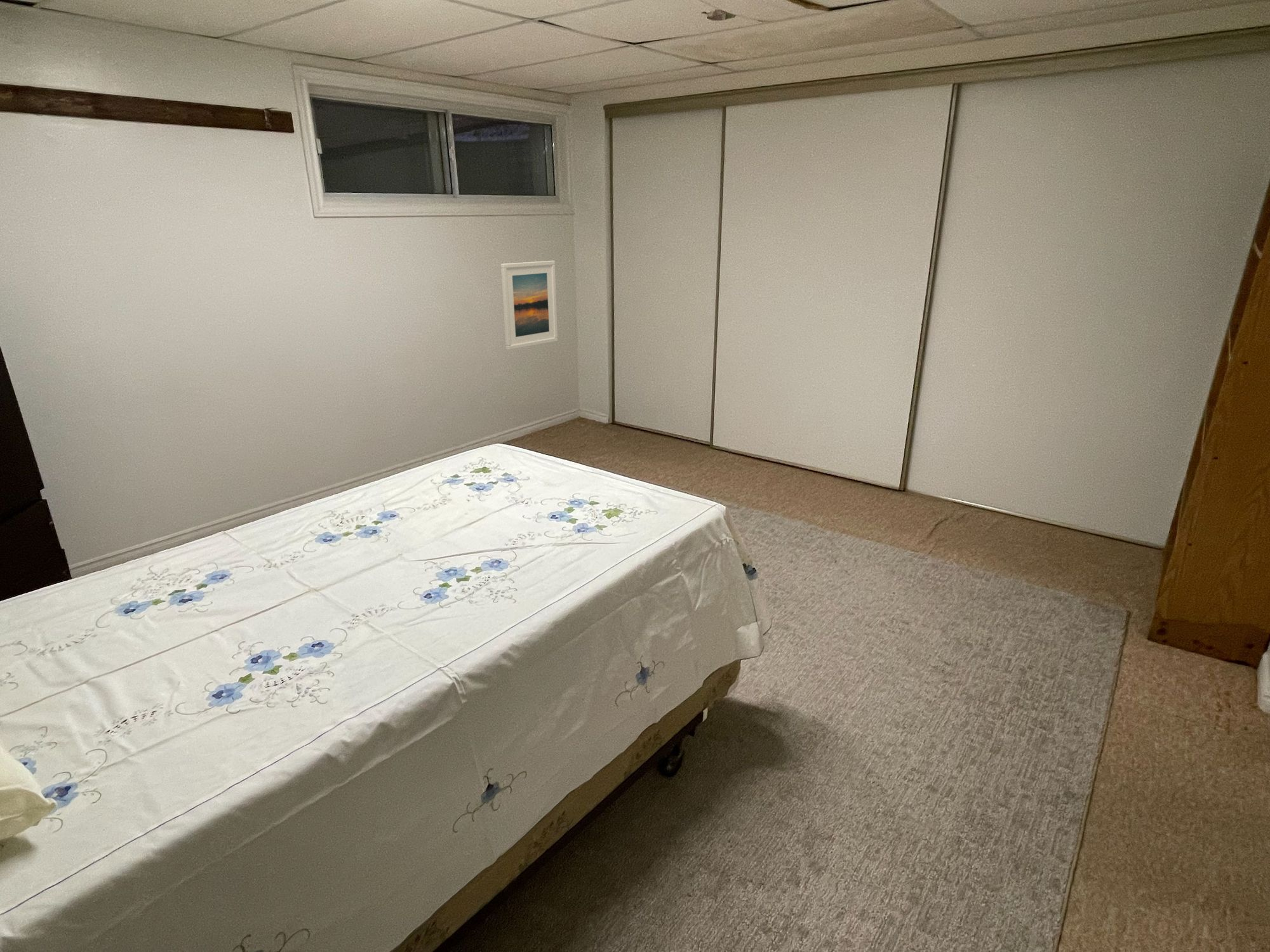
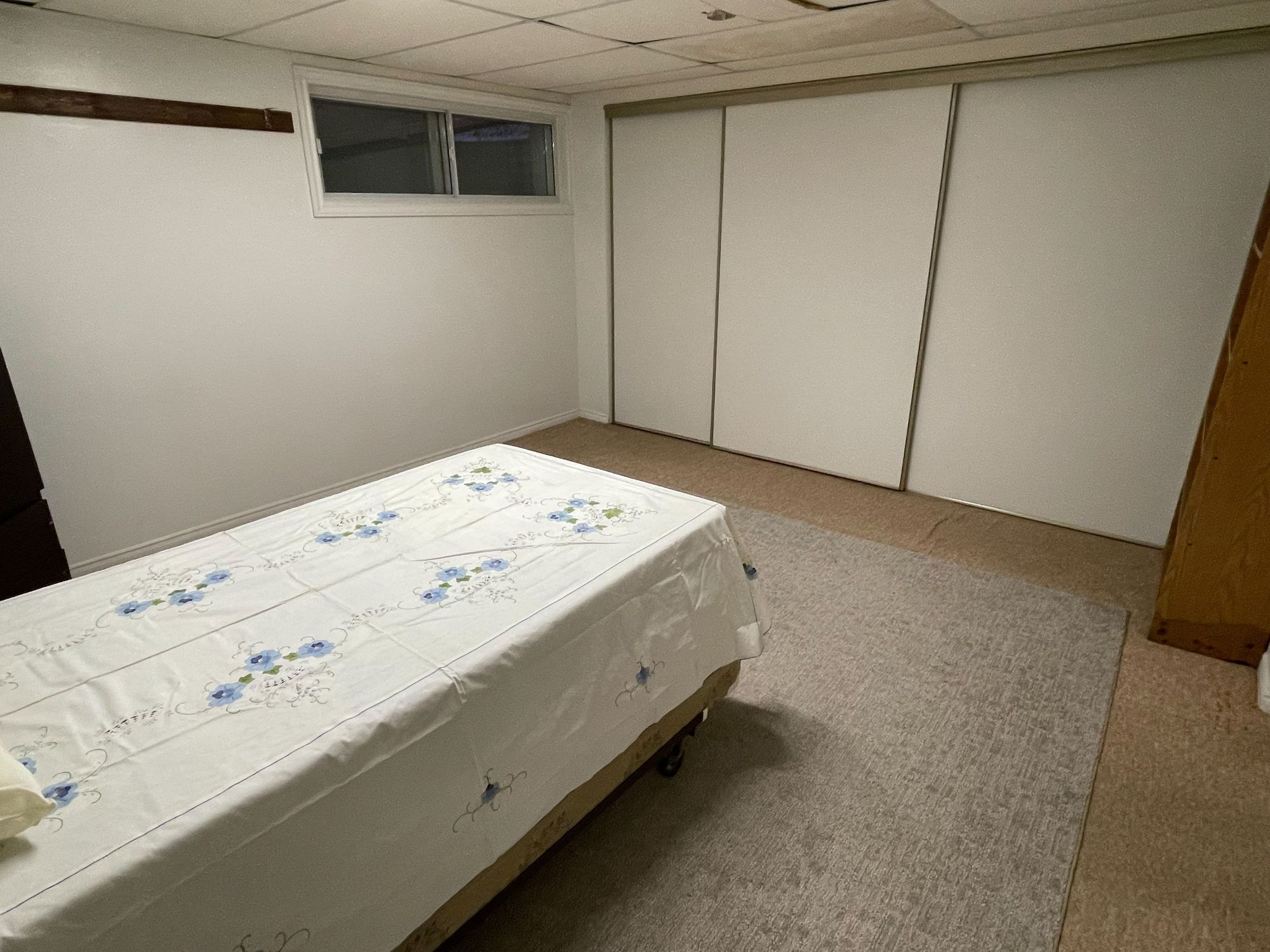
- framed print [500,260,558,350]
